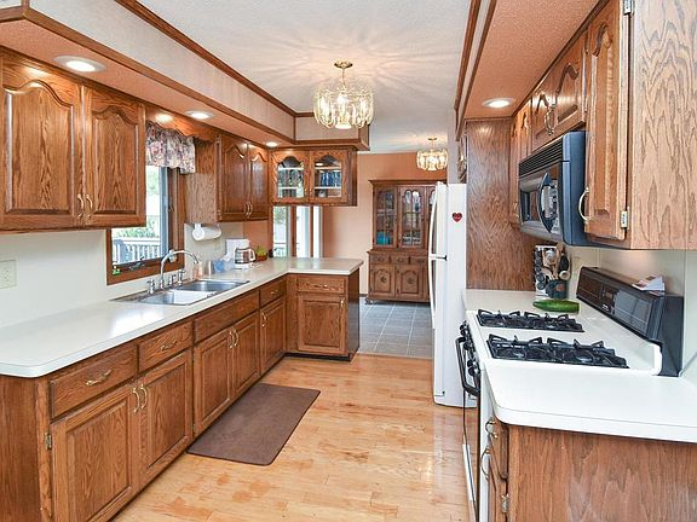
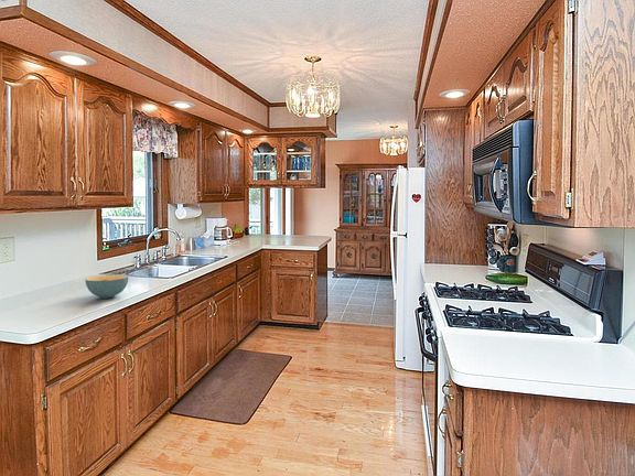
+ cereal bowl [84,274,129,300]
